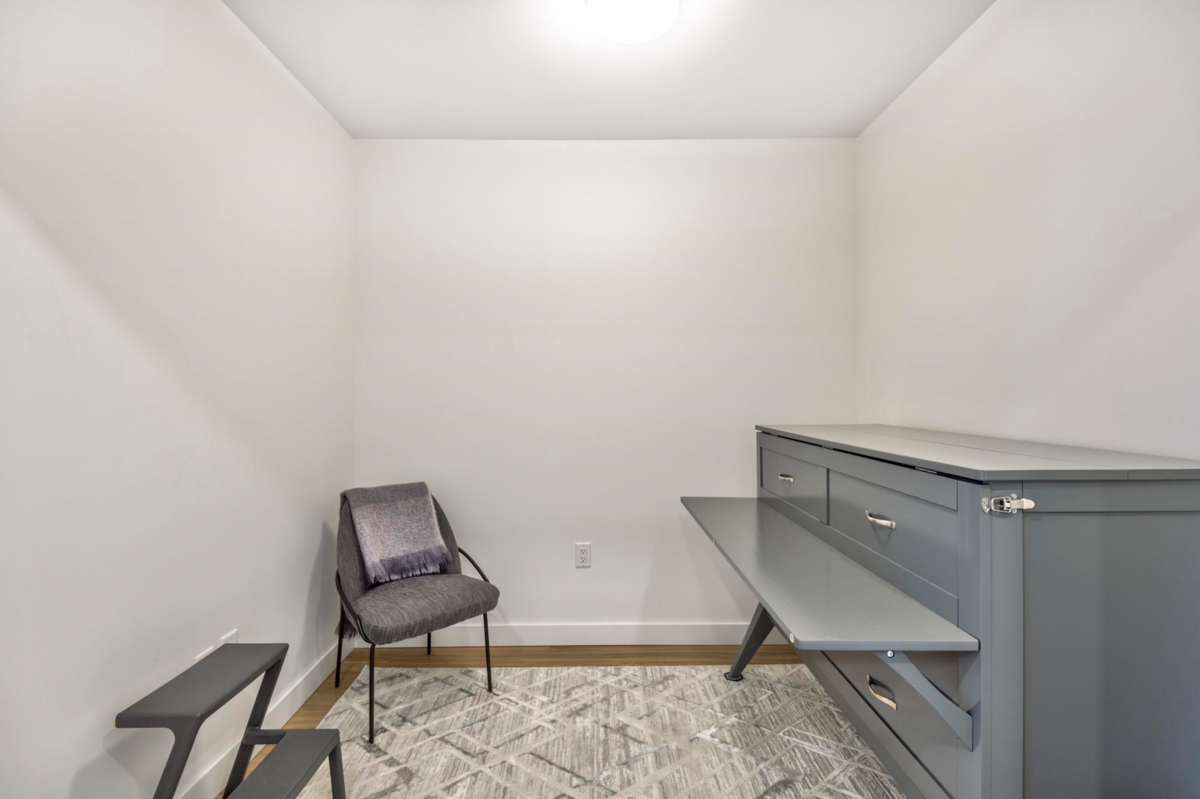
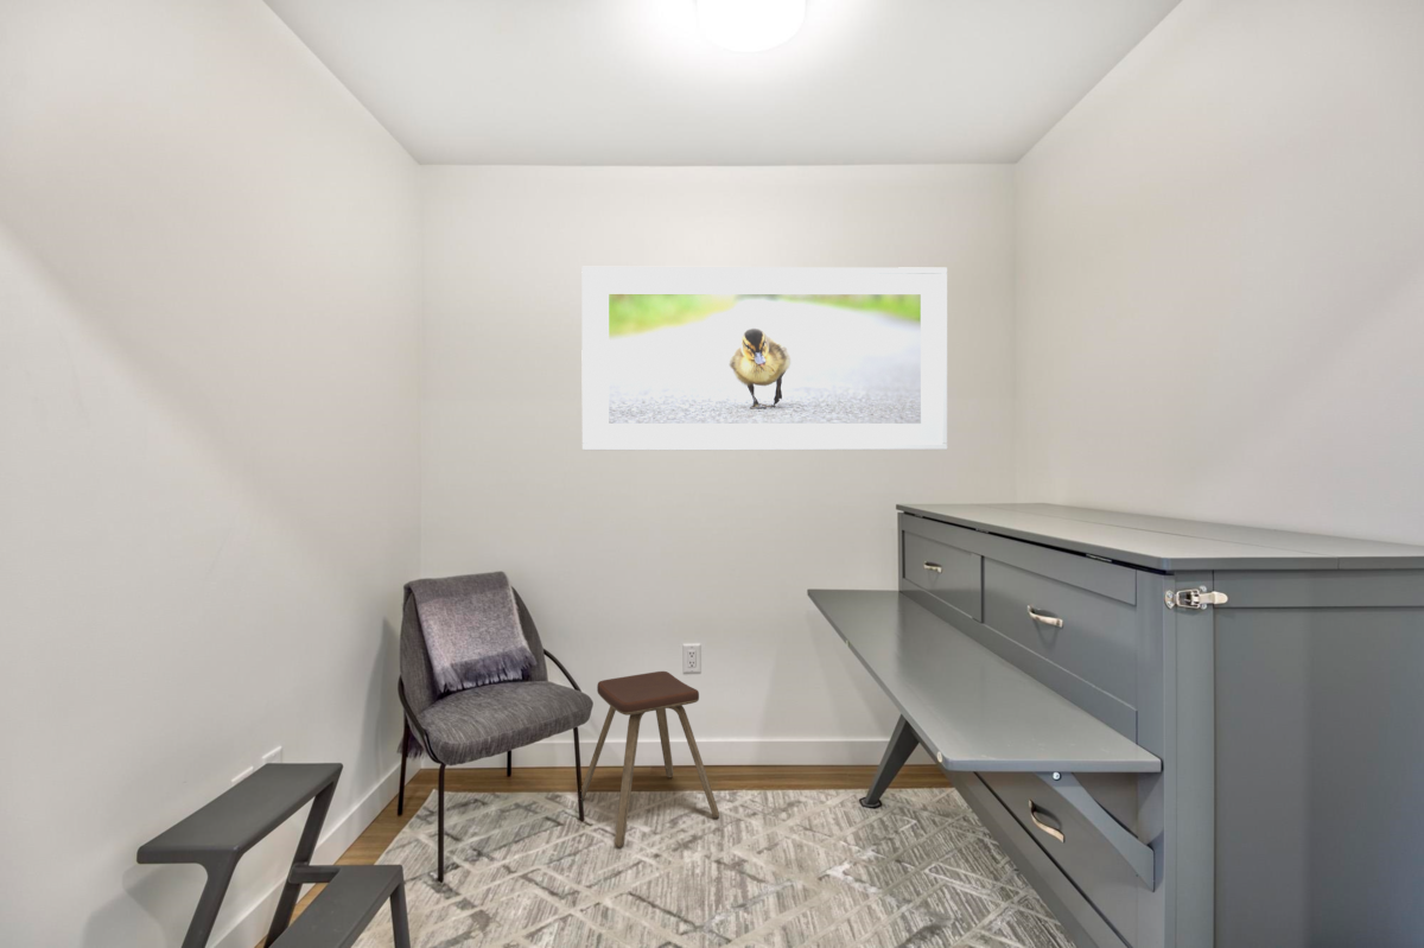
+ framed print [580,266,948,452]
+ music stool [581,670,720,848]
